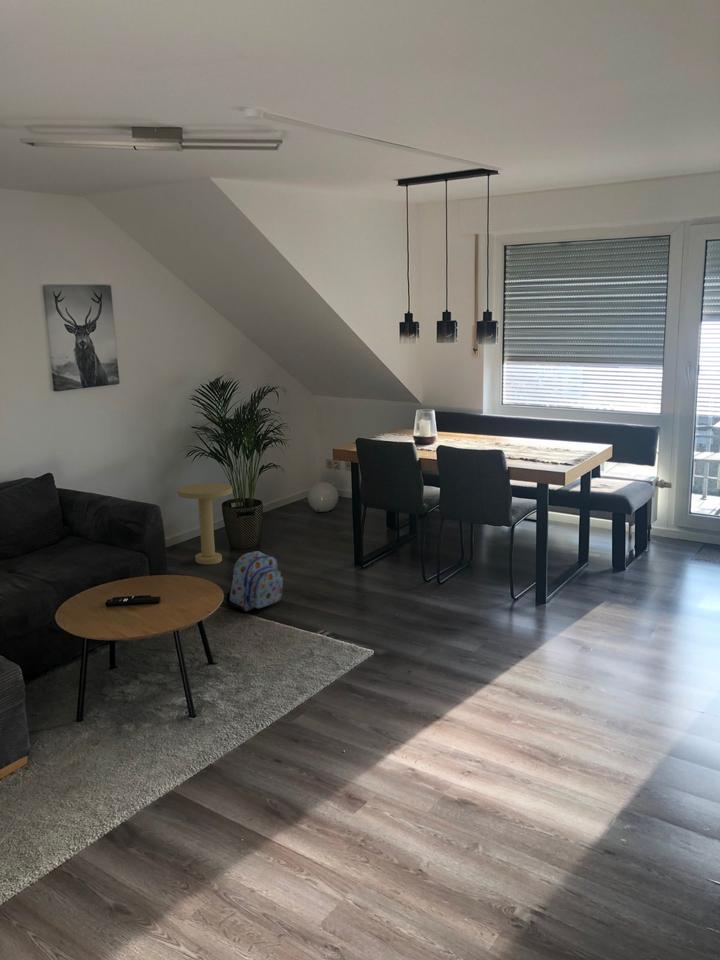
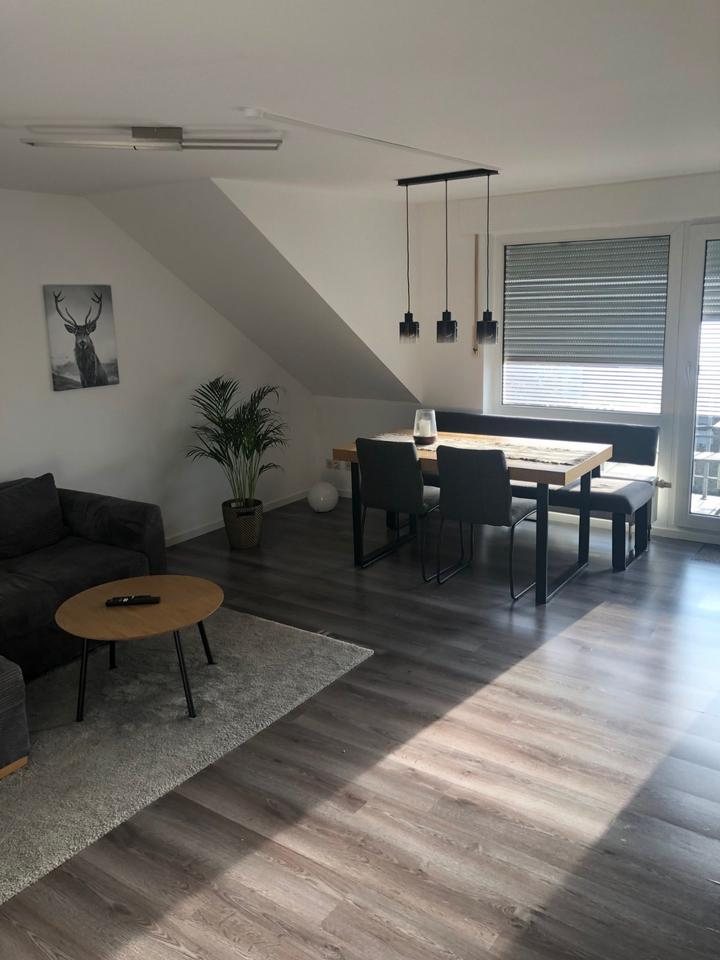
- backpack [224,550,284,613]
- side table [177,482,234,566]
